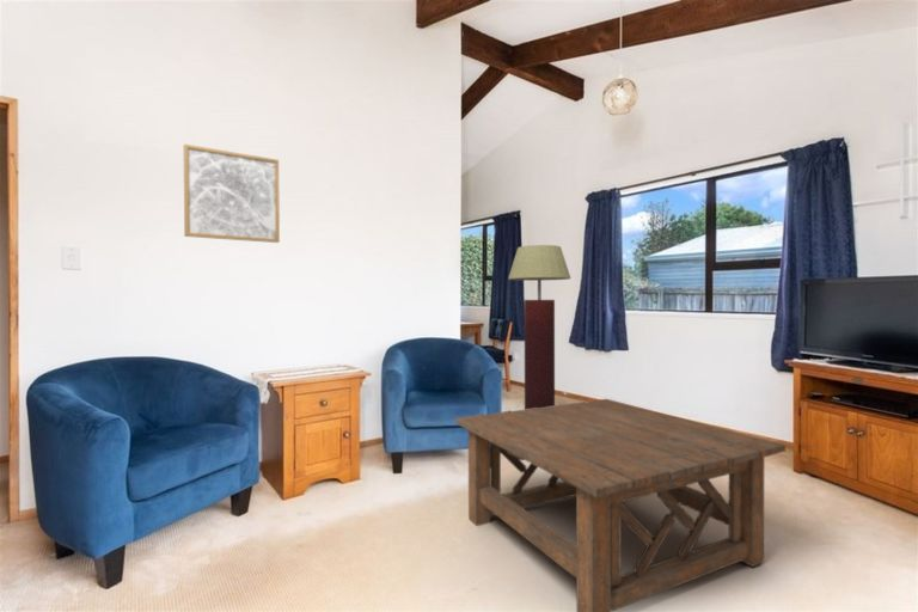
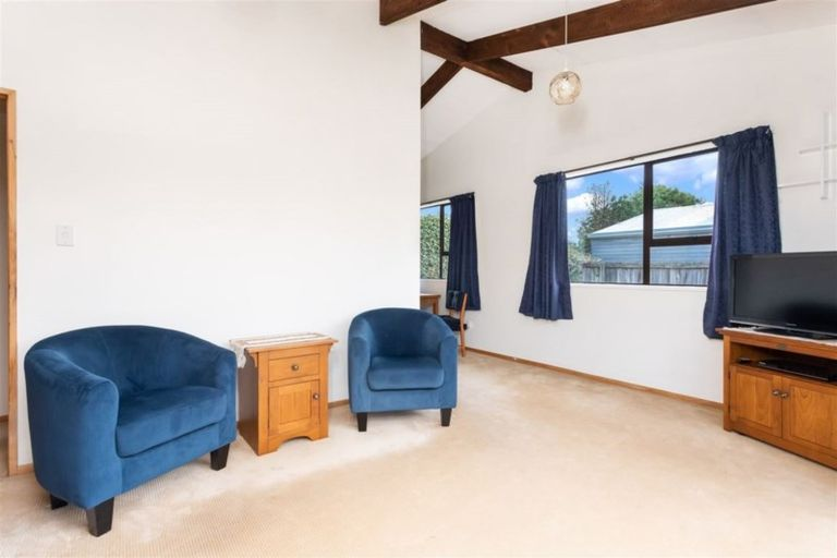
- floor lamp [507,244,573,410]
- coffee table [454,398,787,612]
- wall art [183,143,281,244]
